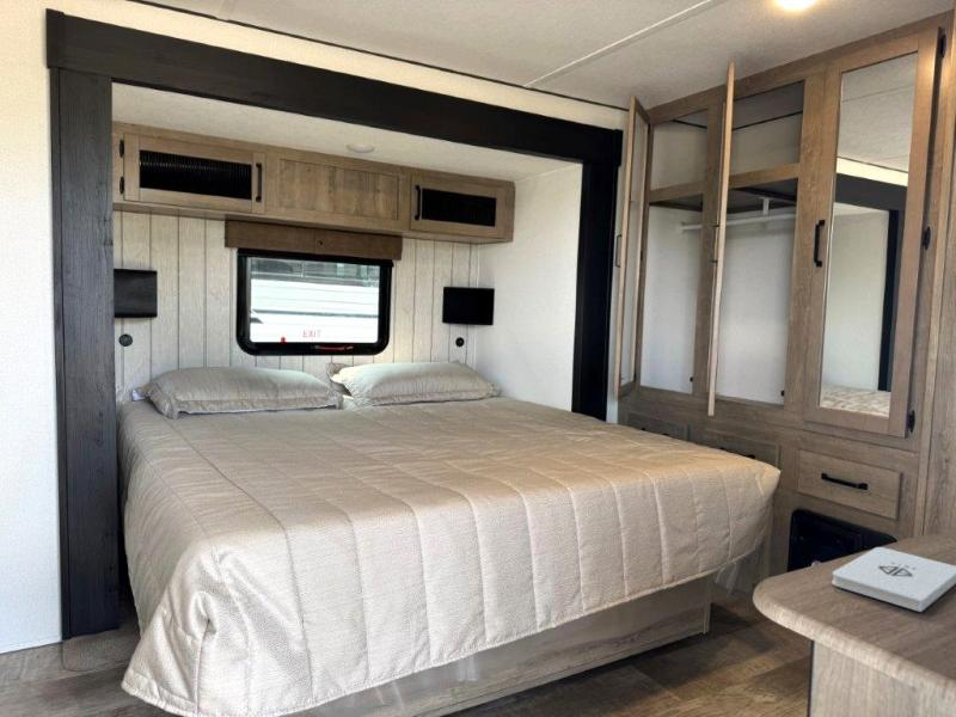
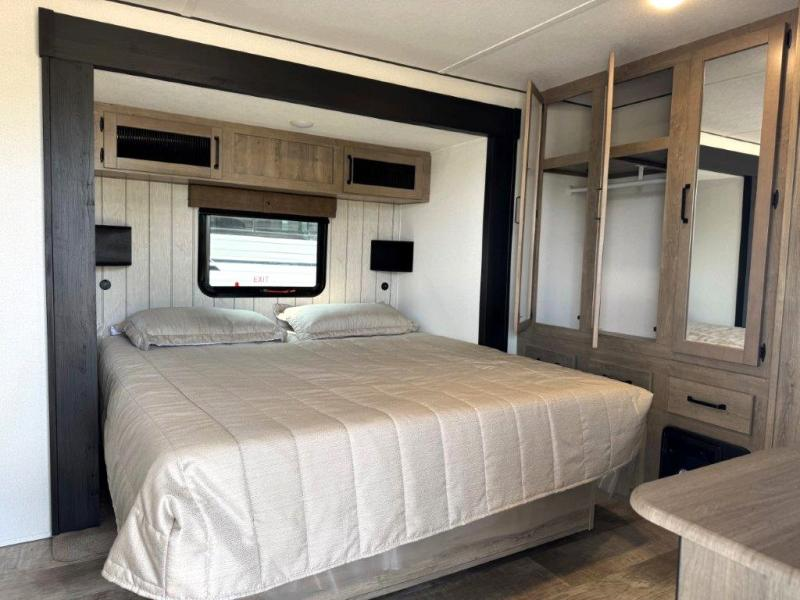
- notepad [831,546,956,613]
